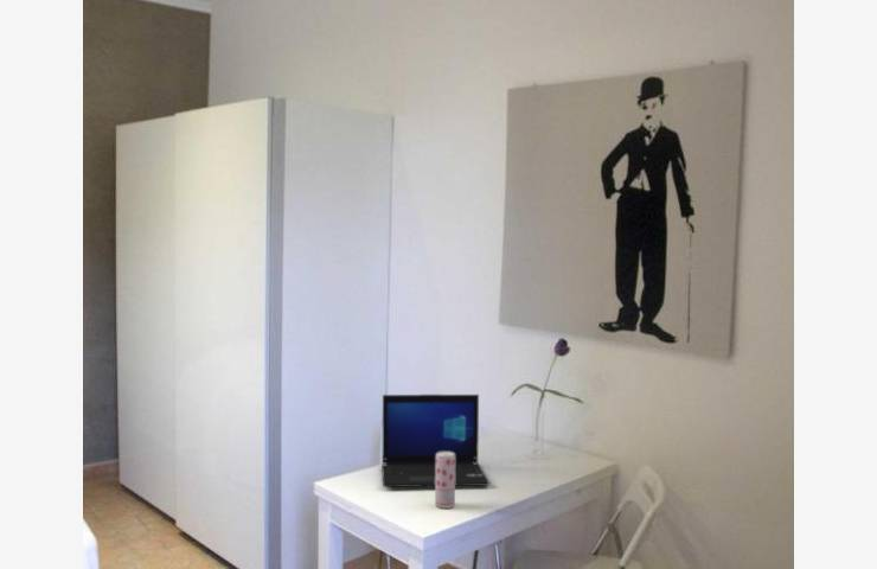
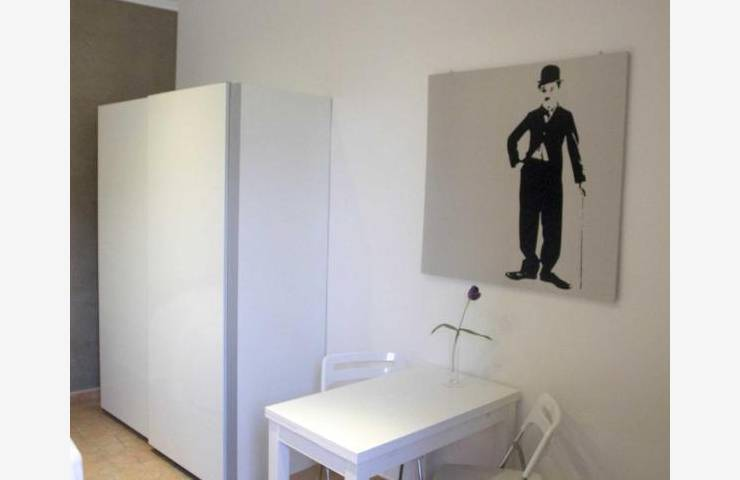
- beverage can [434,452,456,510]
- laptop [380,394,491,488]
